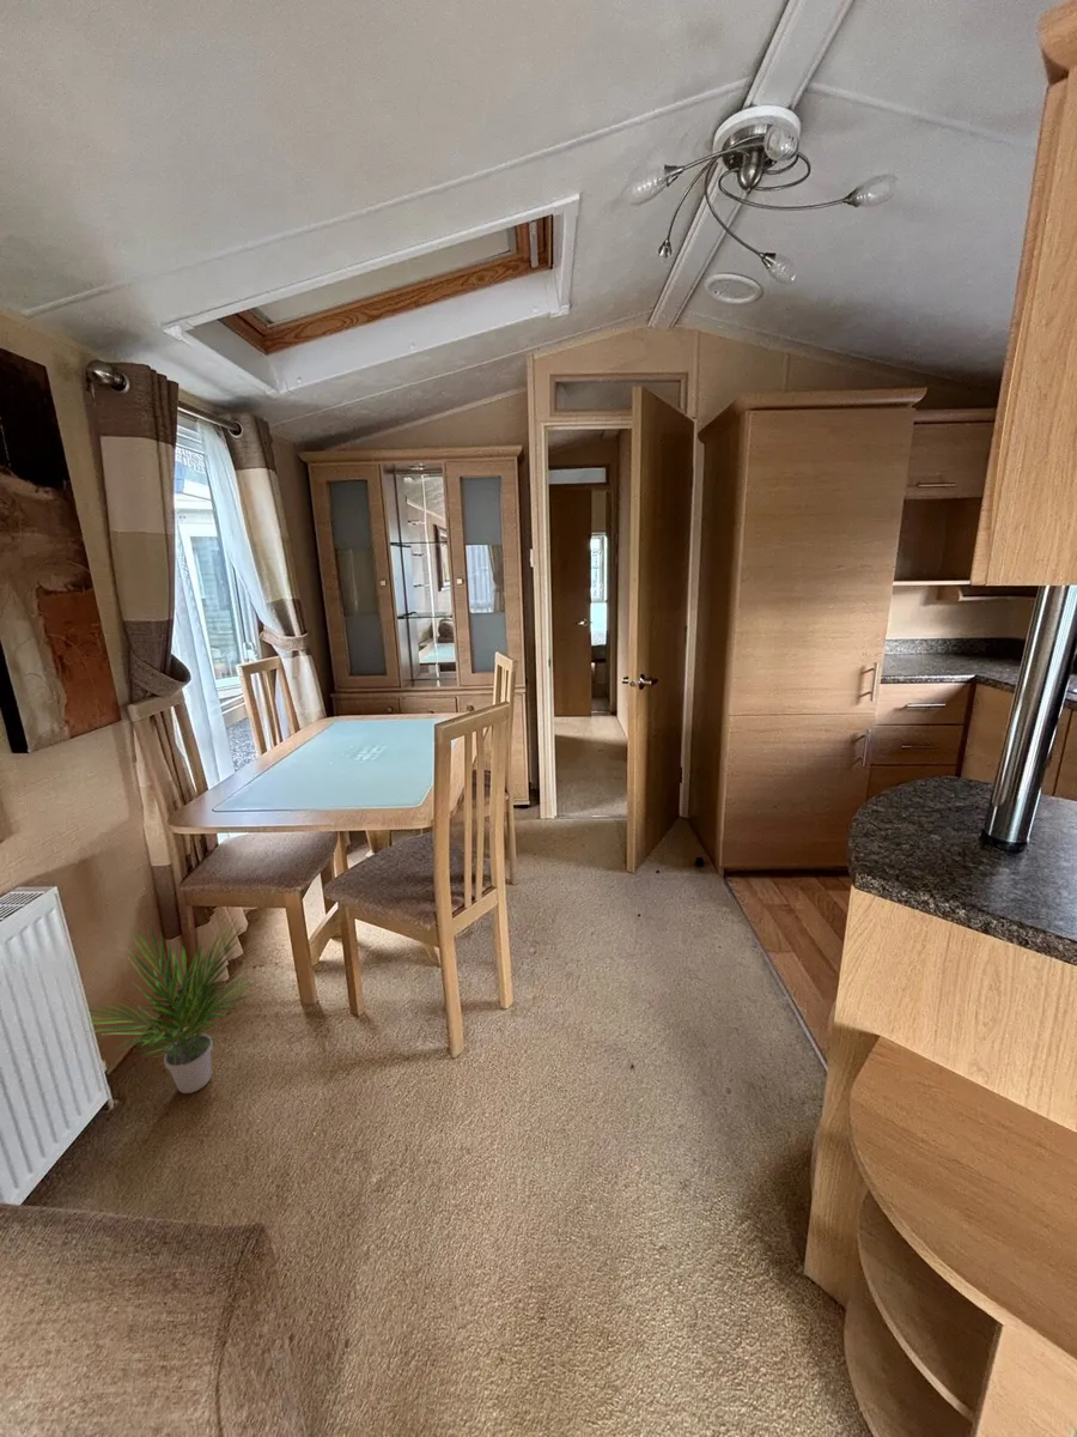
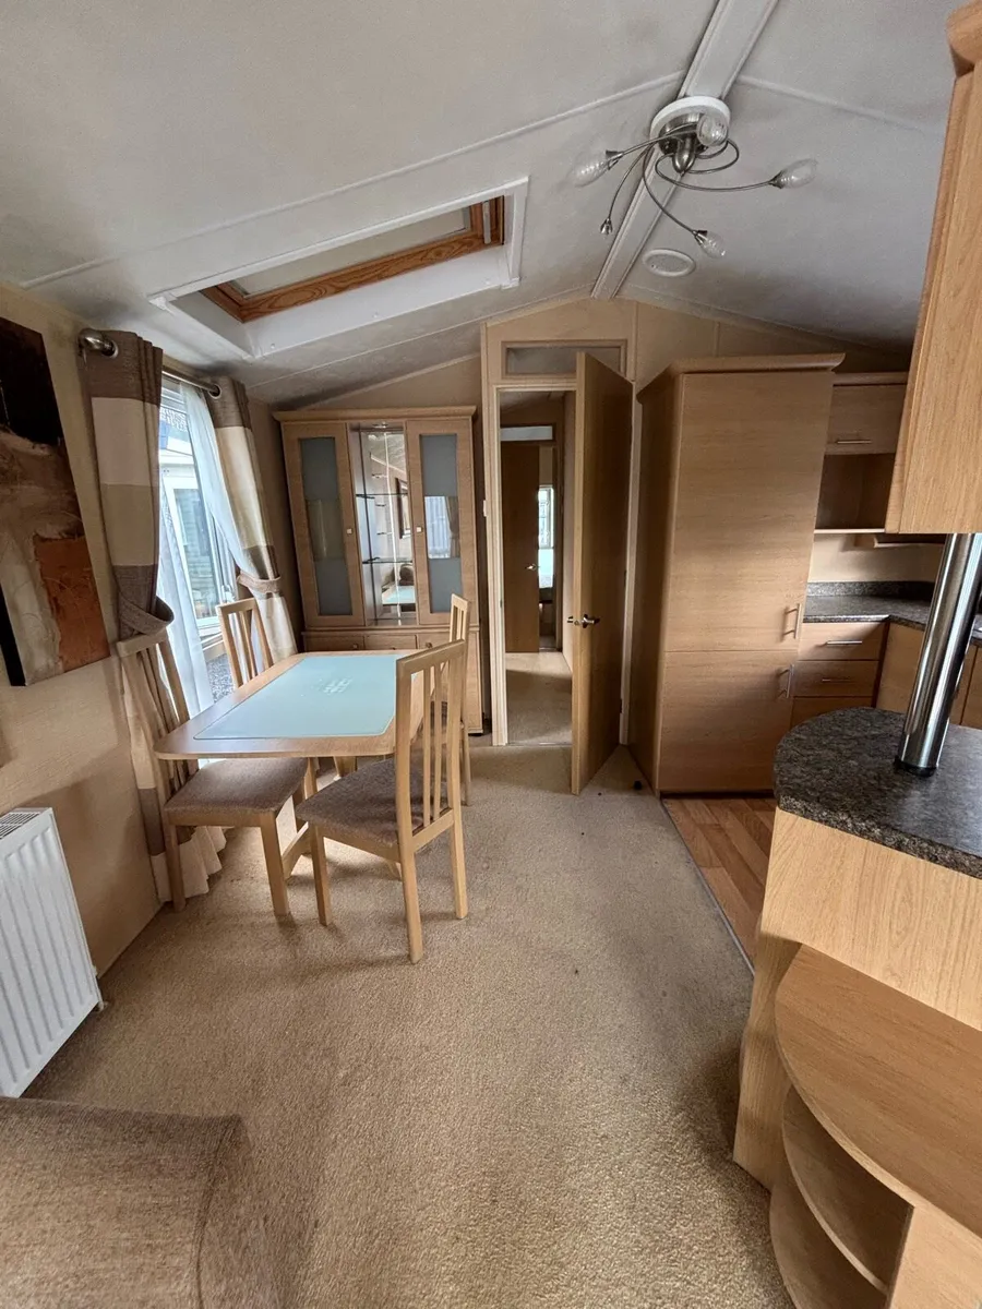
- potted plant [83,917,257,1095]
